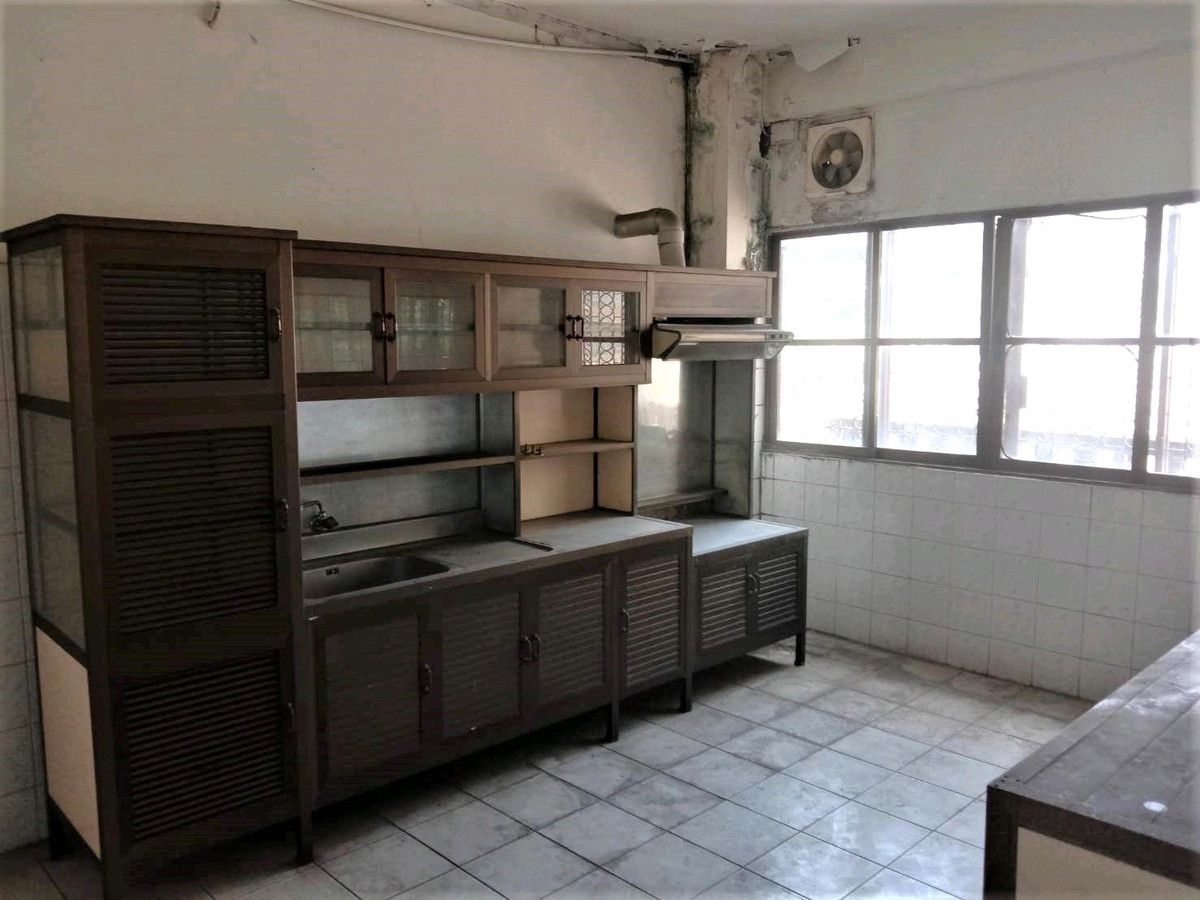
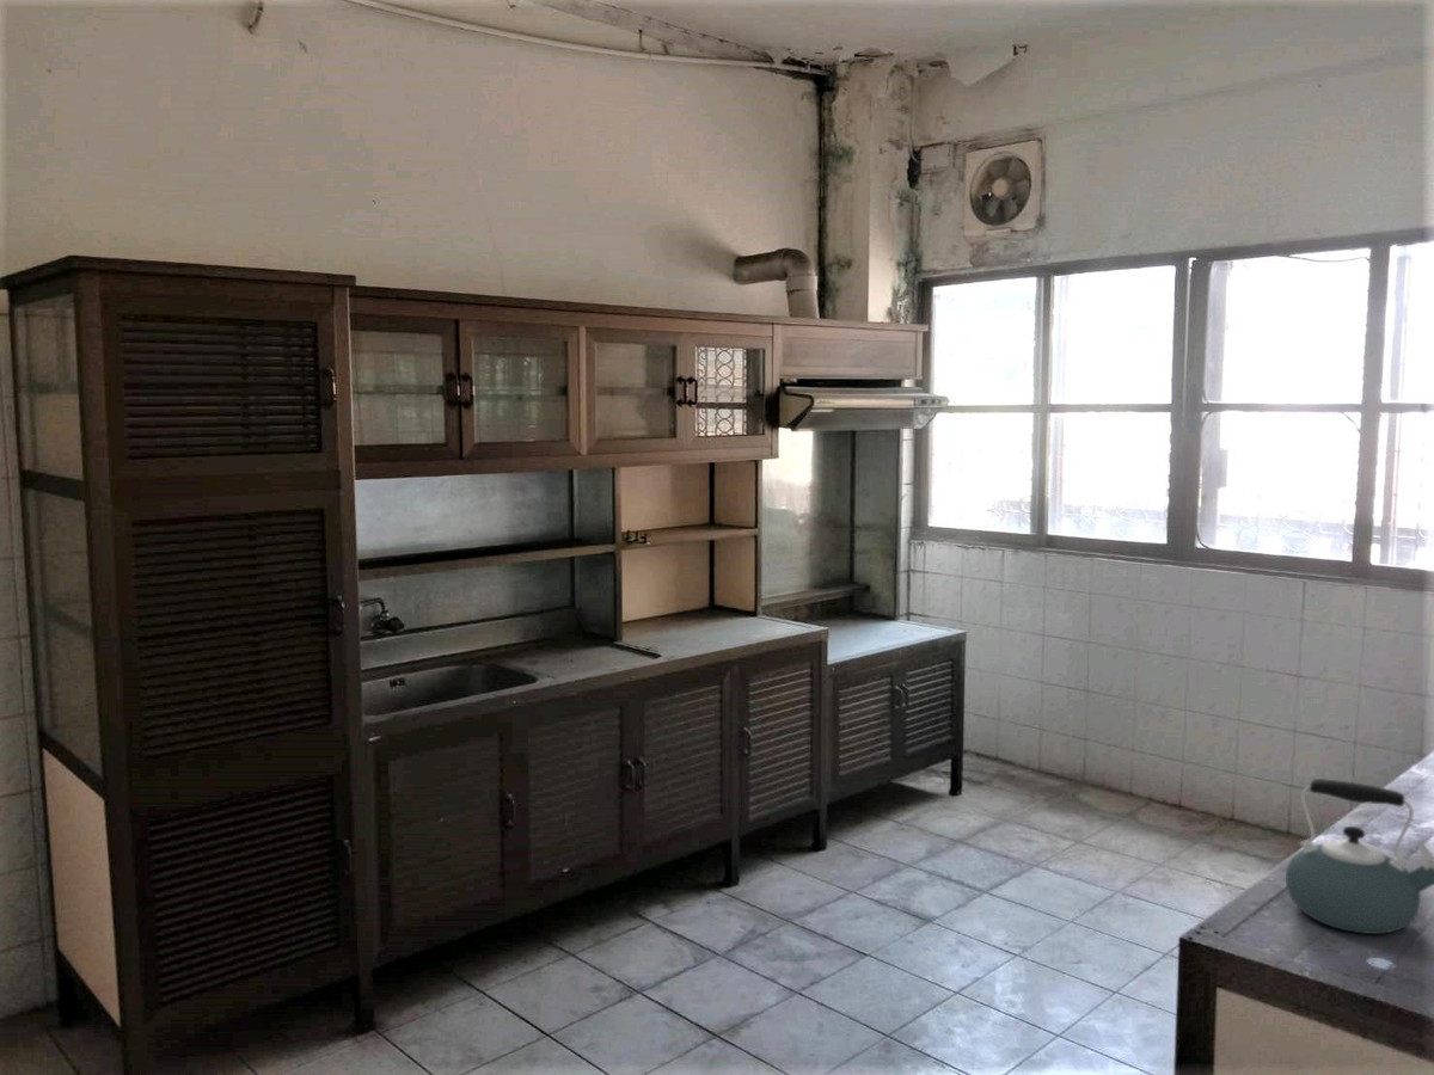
+ kettle [1285,778,1434,935]
